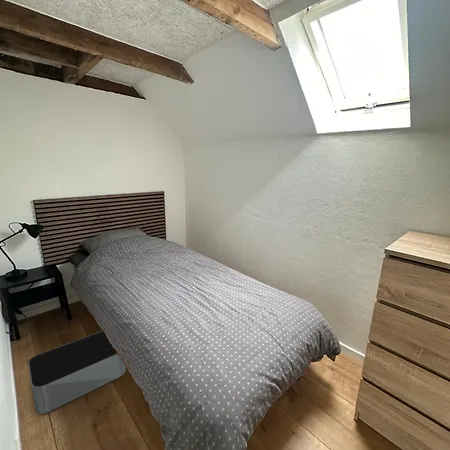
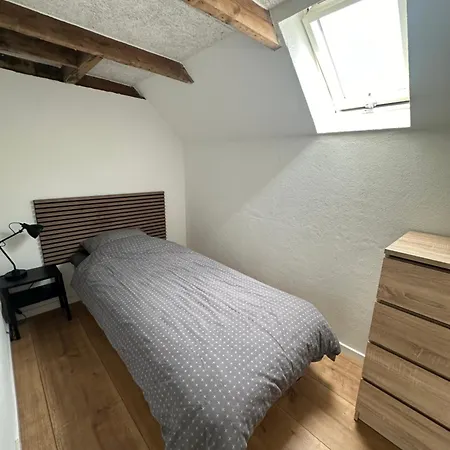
- storage bin [27,330,127,415]
